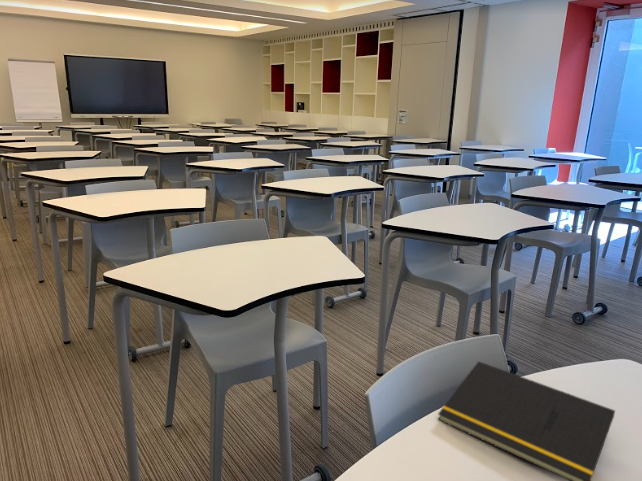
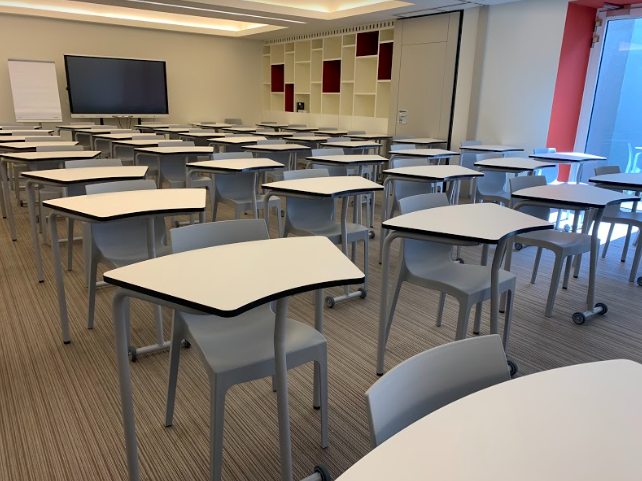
- notepad [437,360,616,481]
